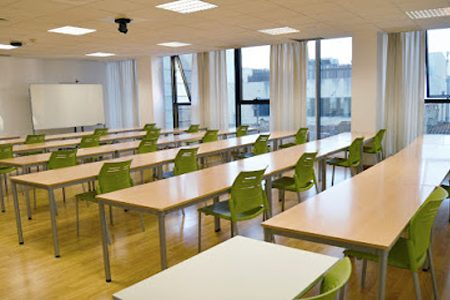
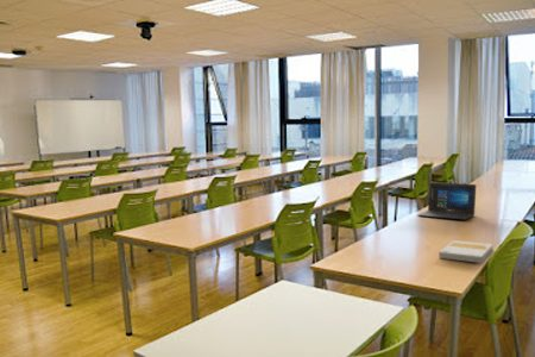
+ laptop [416,181,477,220]
+ book [438,239,495,264]
